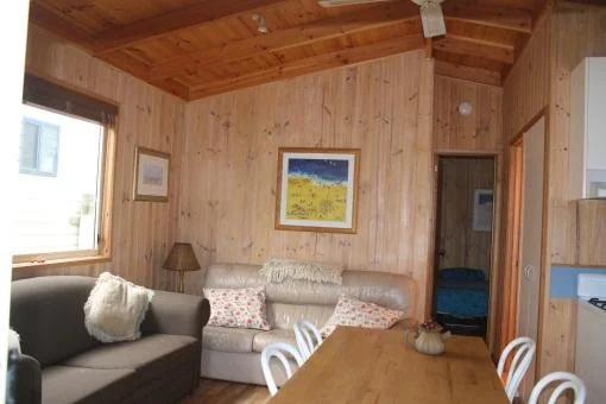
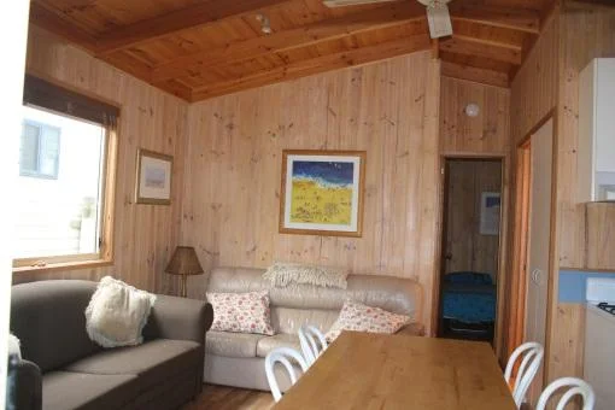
- teapot [404,316,453,356]
